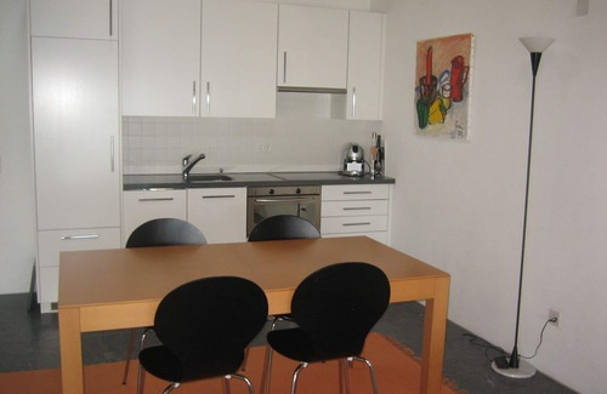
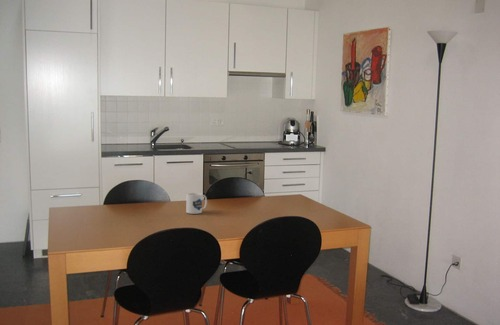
+ mug [185,192,208,215]
